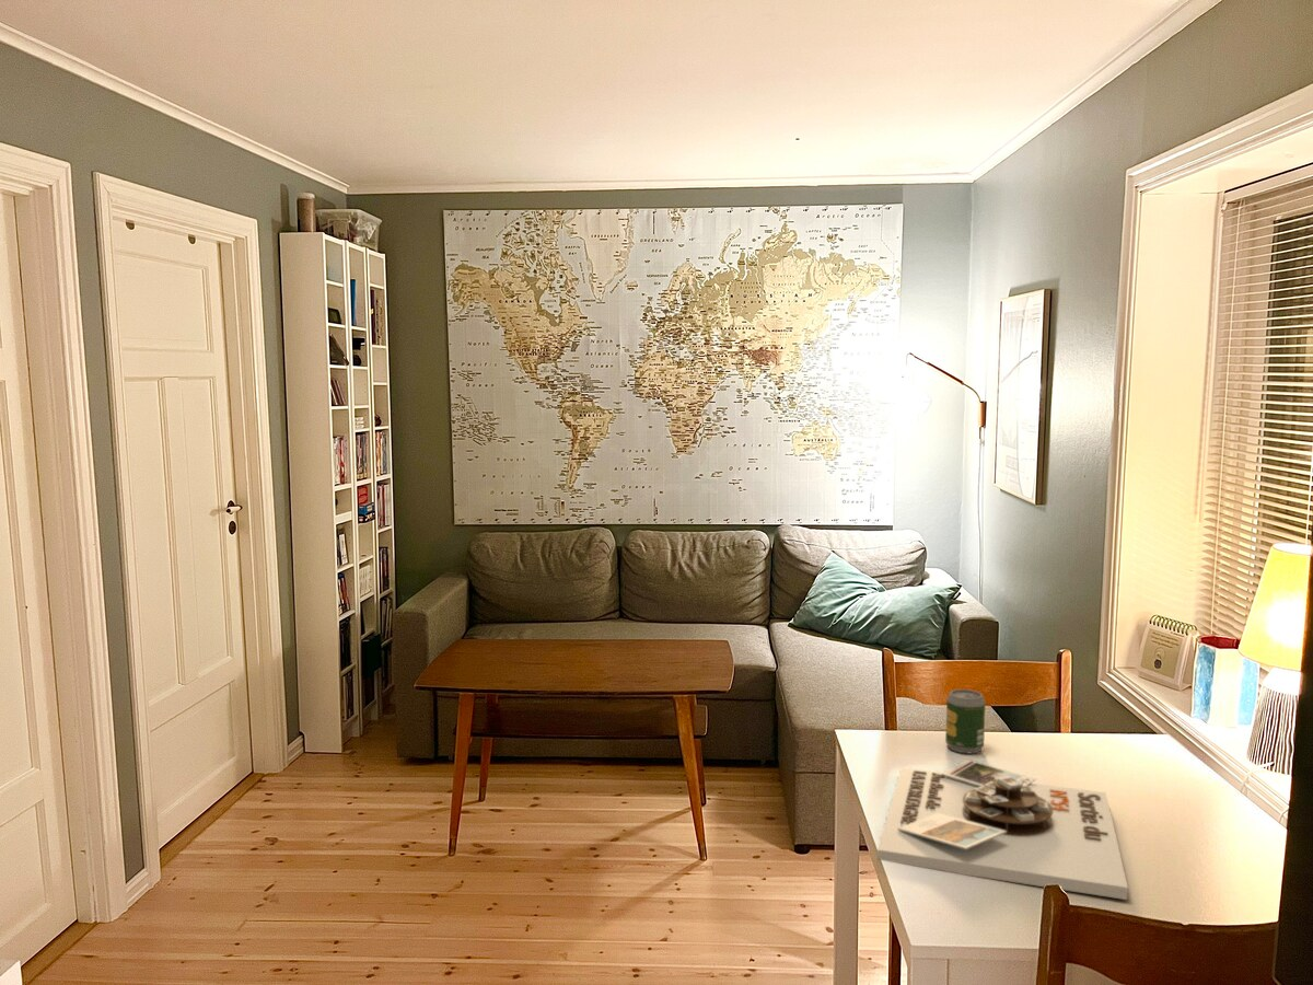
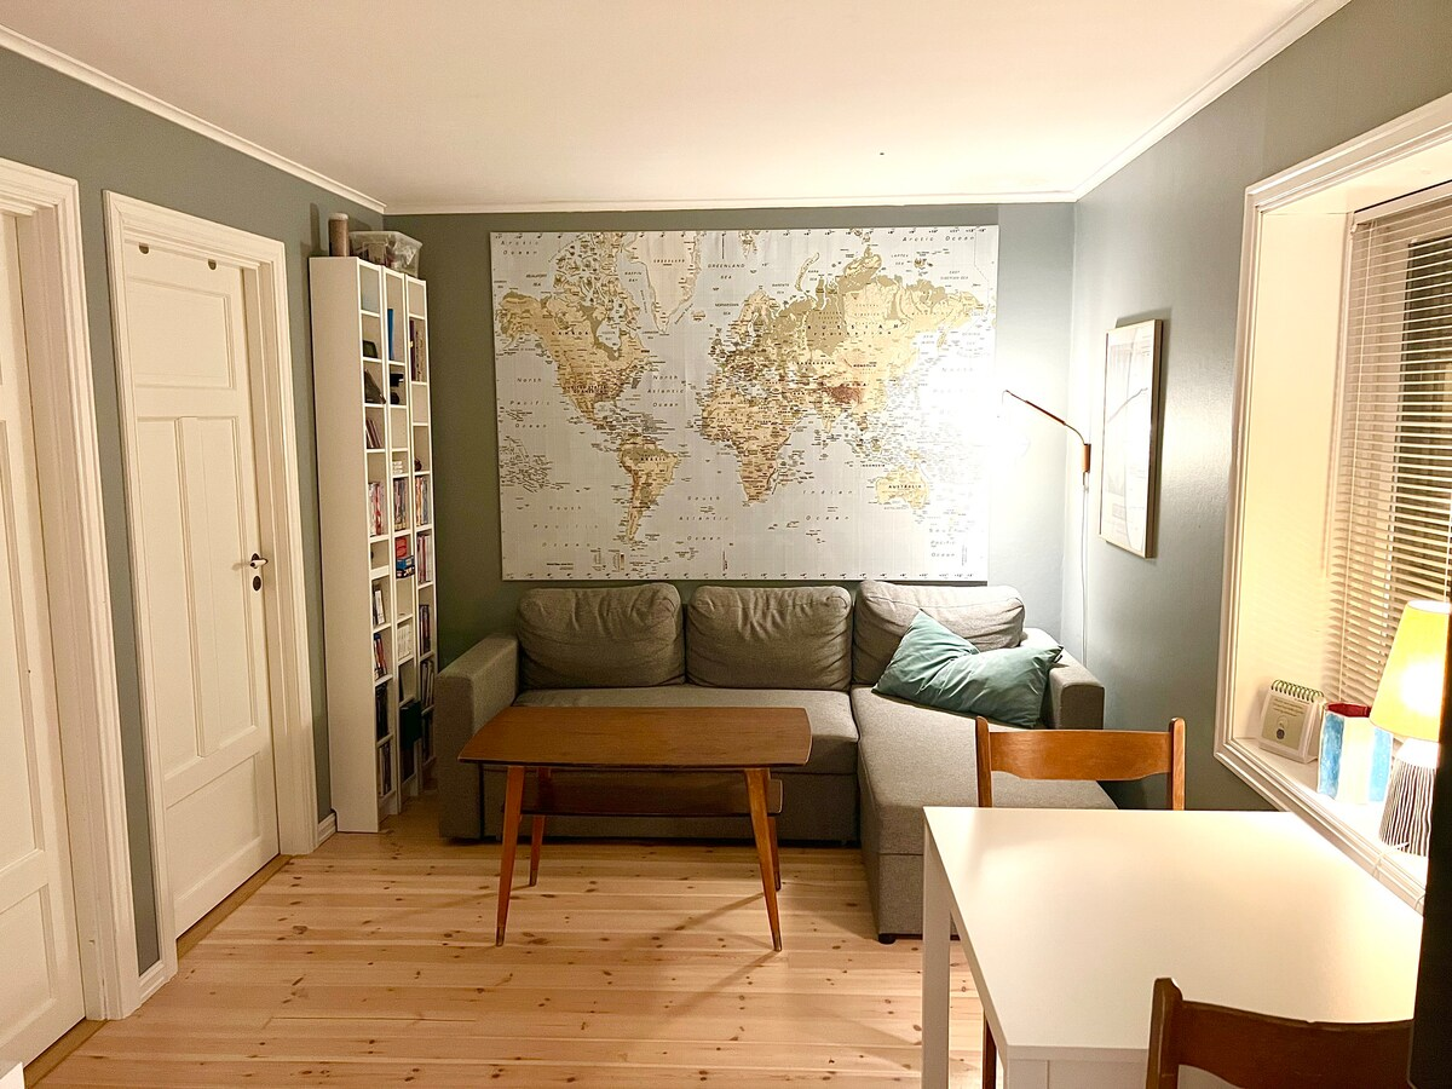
- soda can [944,688,987,754]
- board game [876,758,1129,901]
